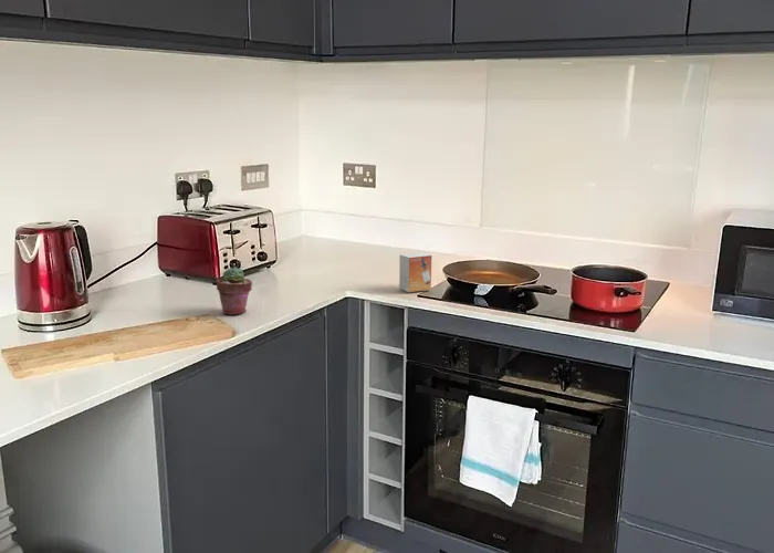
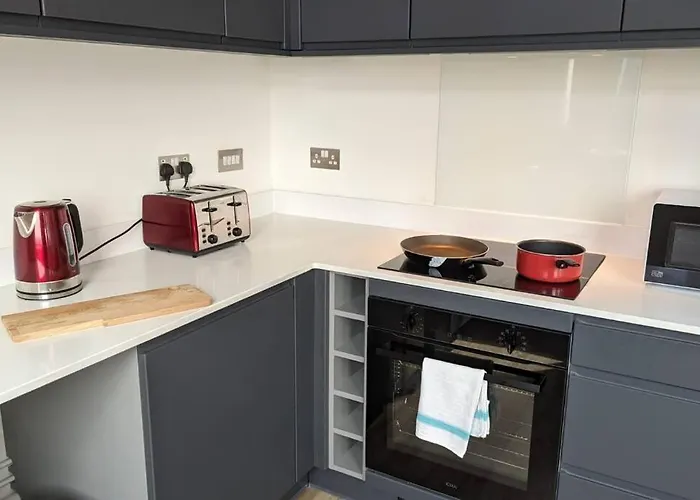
- small box [398,251,432,293]
- potted succulent [216,265,253,316]
